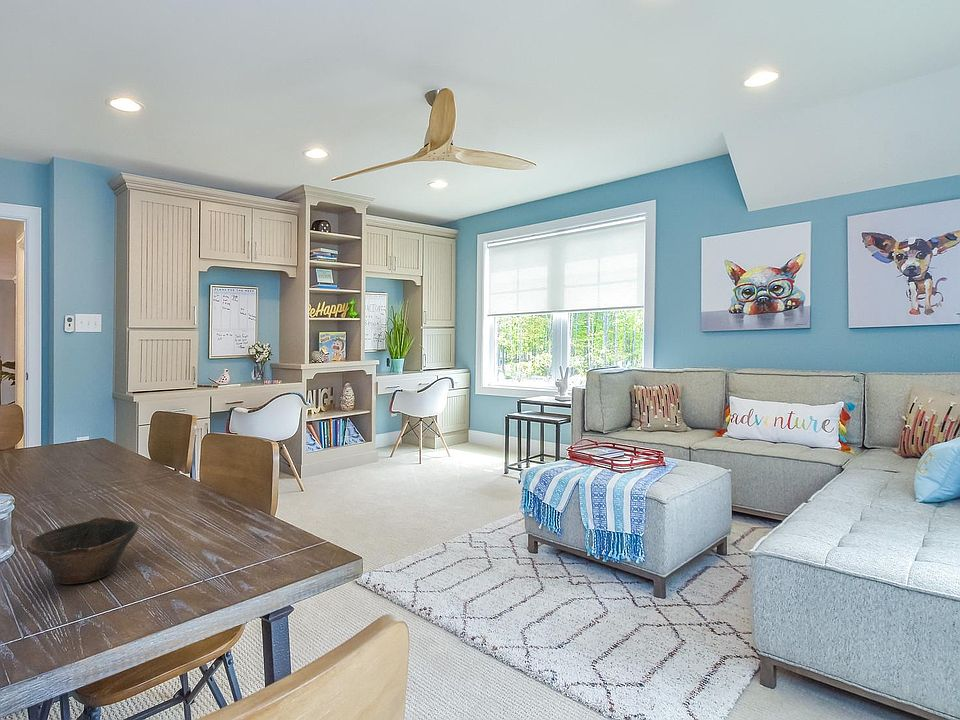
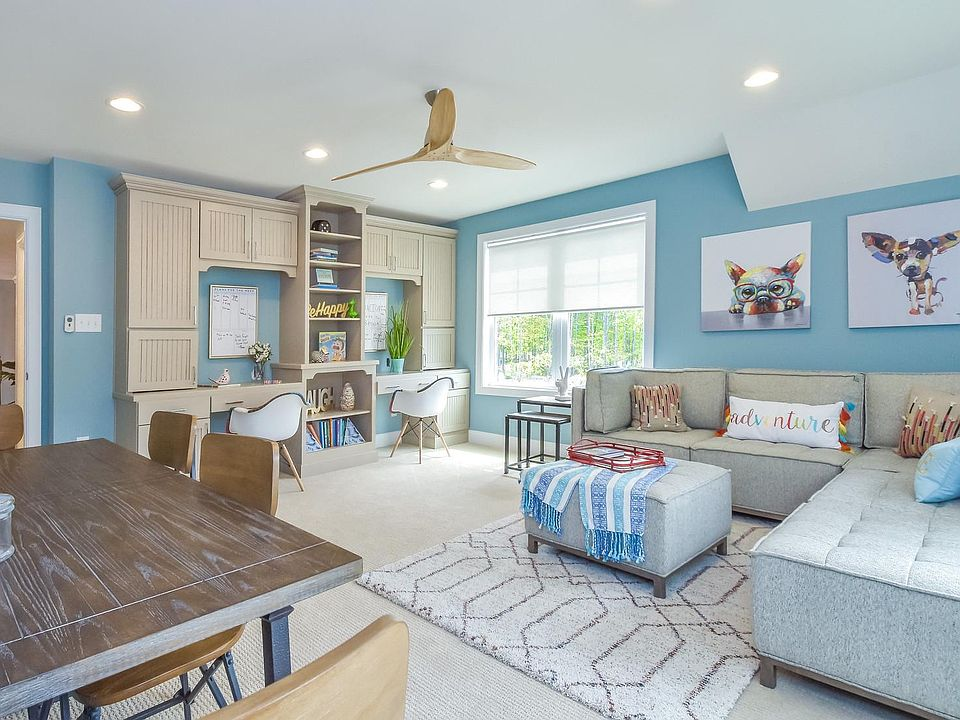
- bowl [26,516,139,585]
